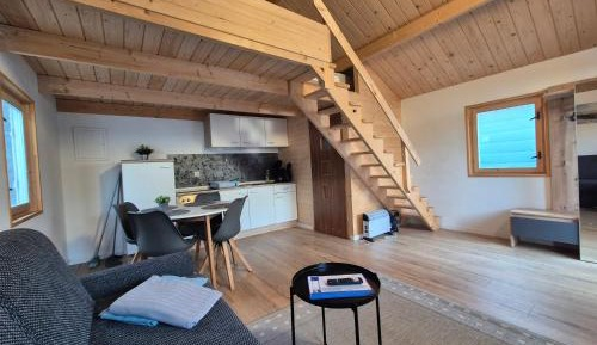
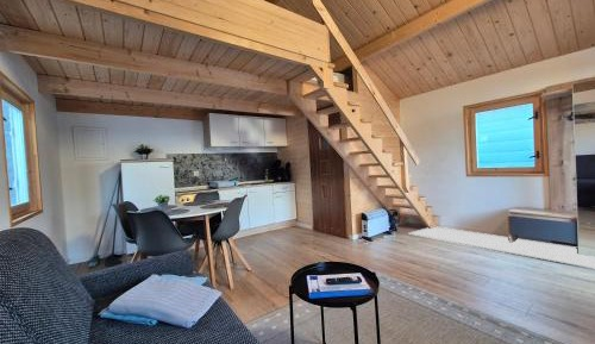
+ rug [408,226,595,269]
